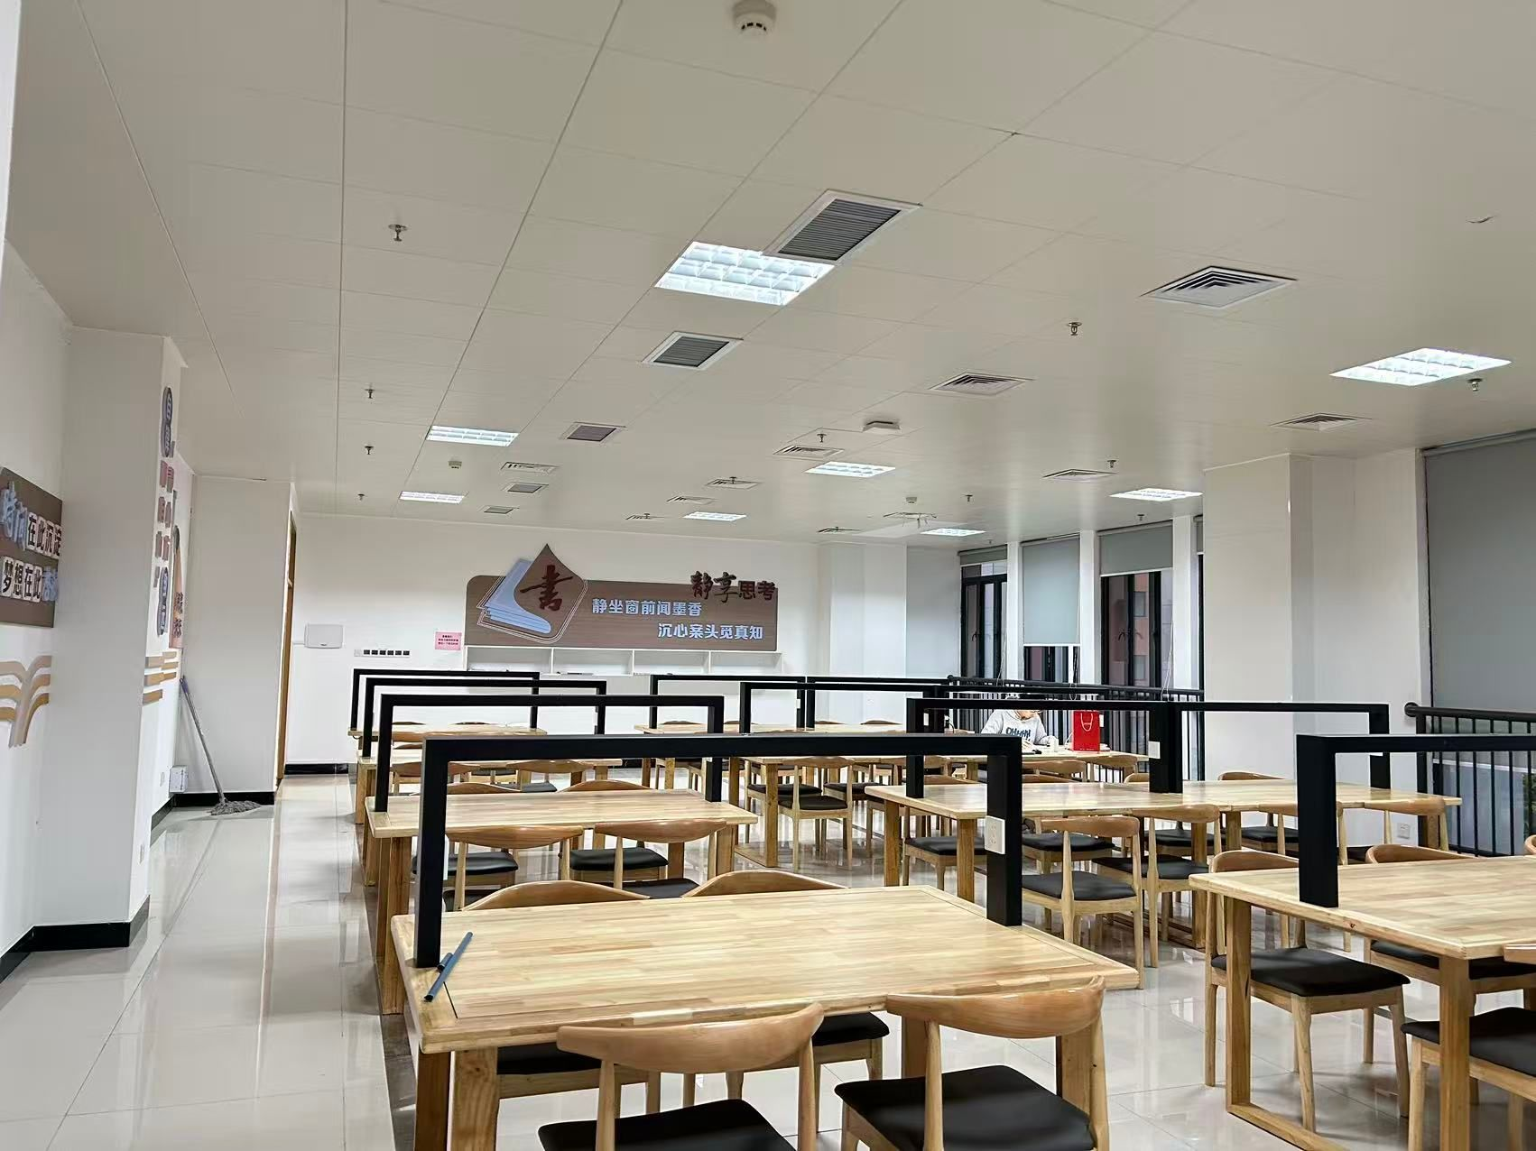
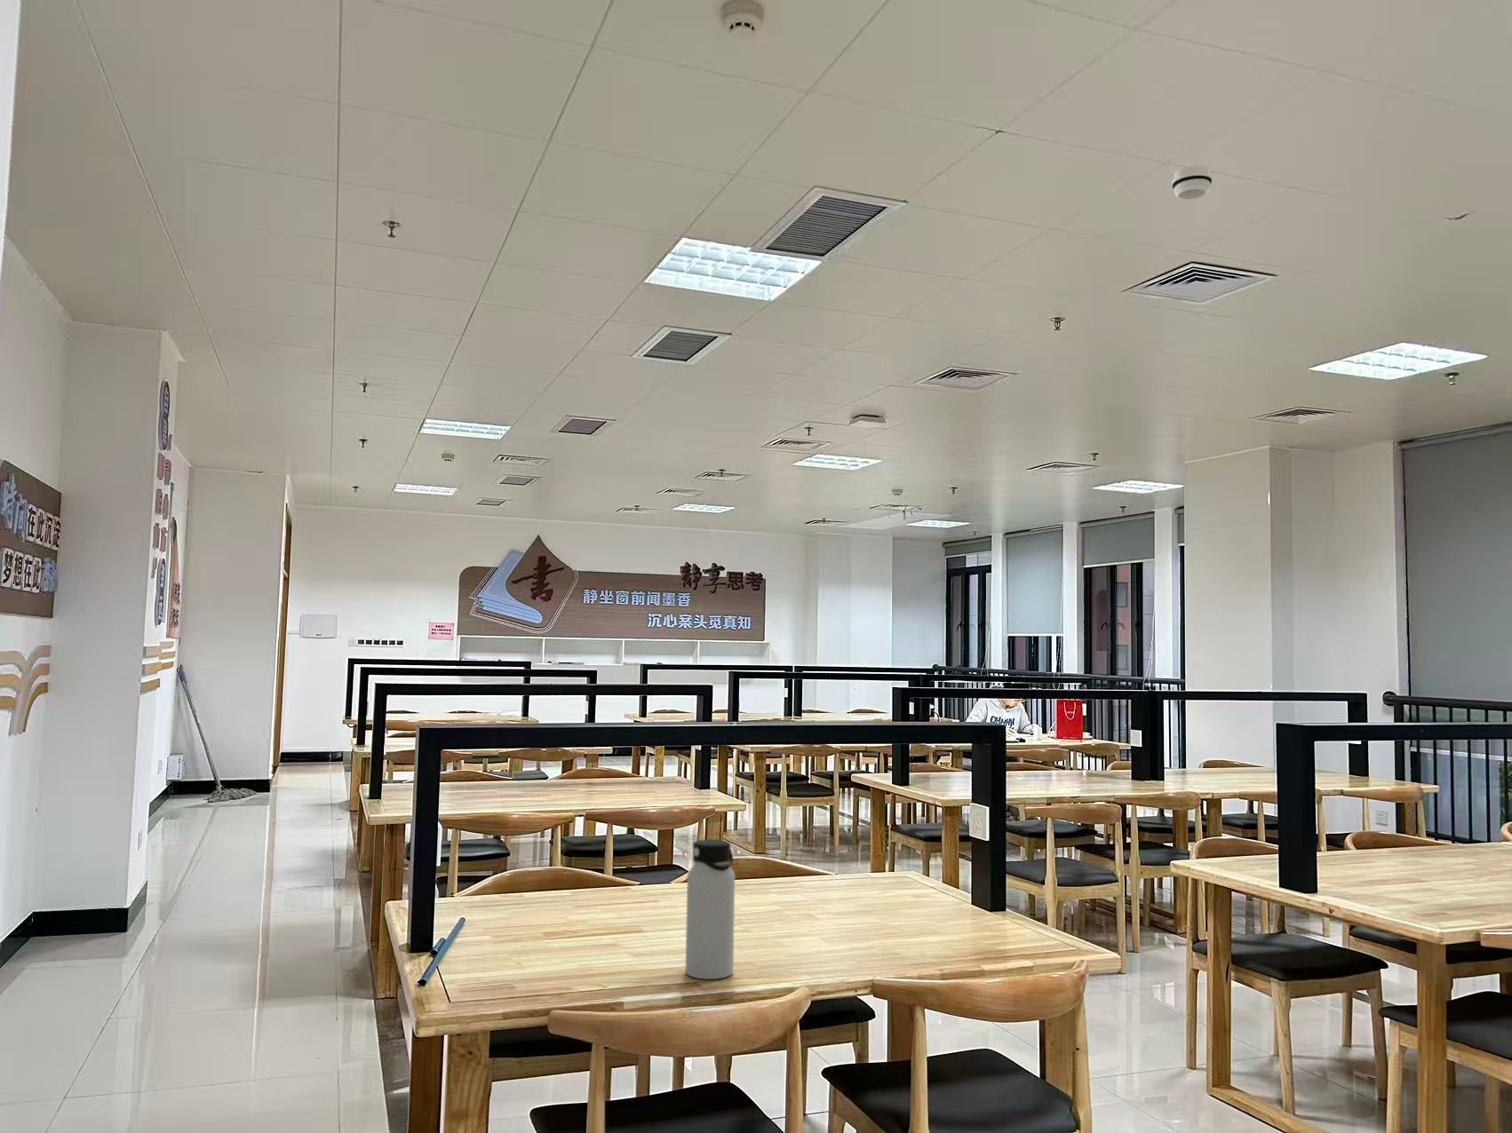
+ water bottle [685,838,736,981]
+ smoke detector [1170,165,1213,201]
